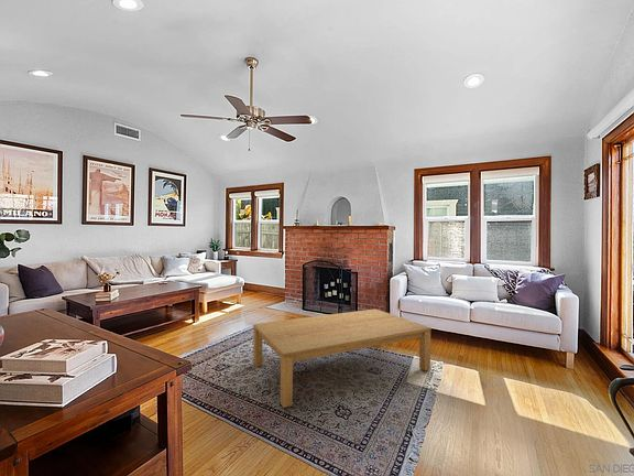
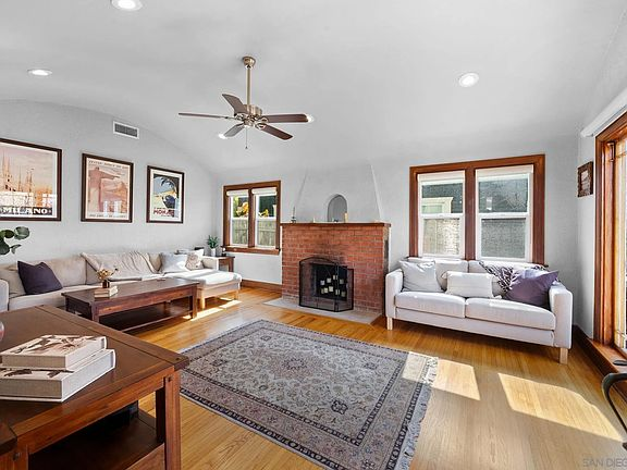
- coffee table [252,307,433,409]
